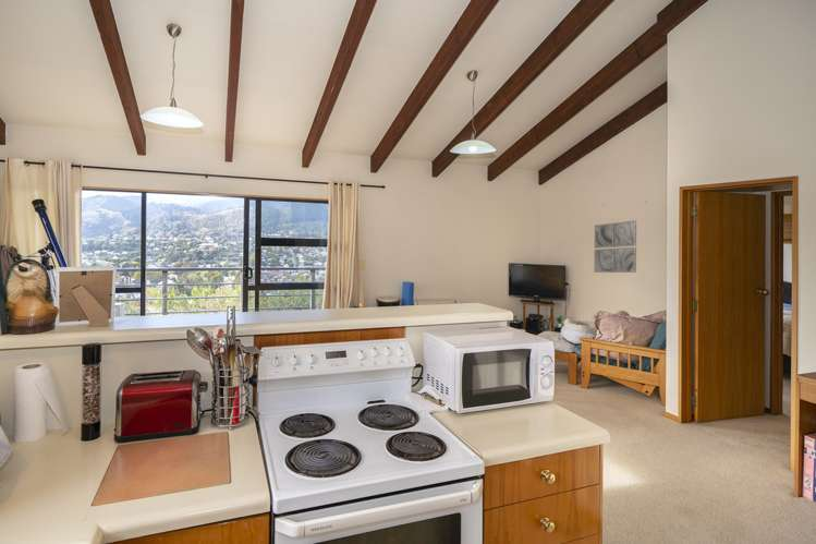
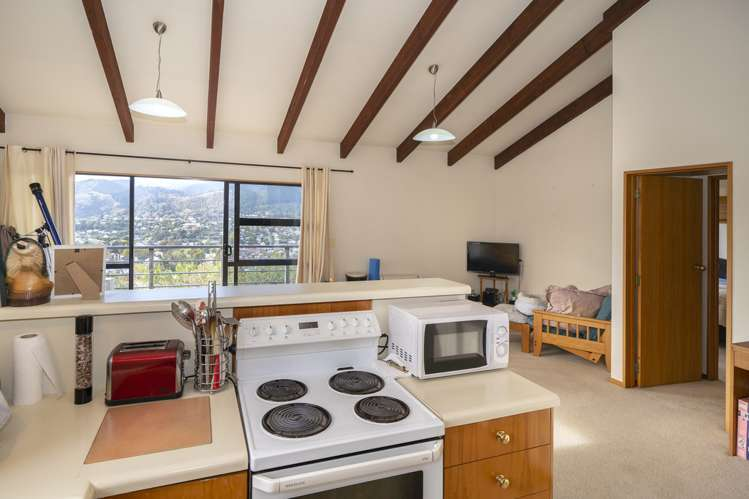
- wall art [593,219,637,274]
